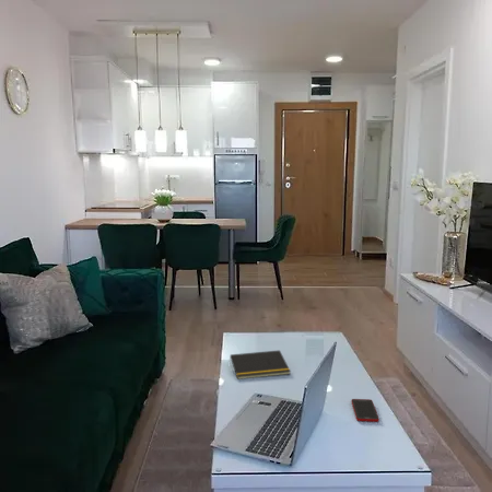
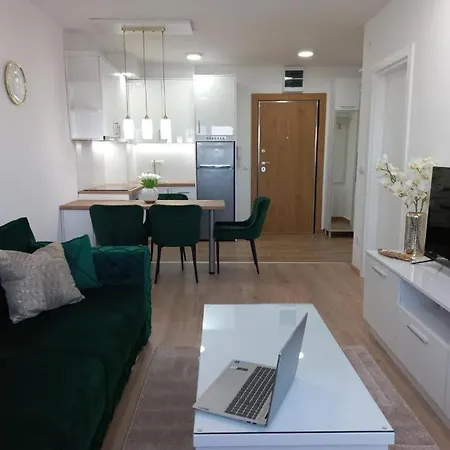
- cell phone [351,398,380,423]
- notepad [229,349,292,380]
